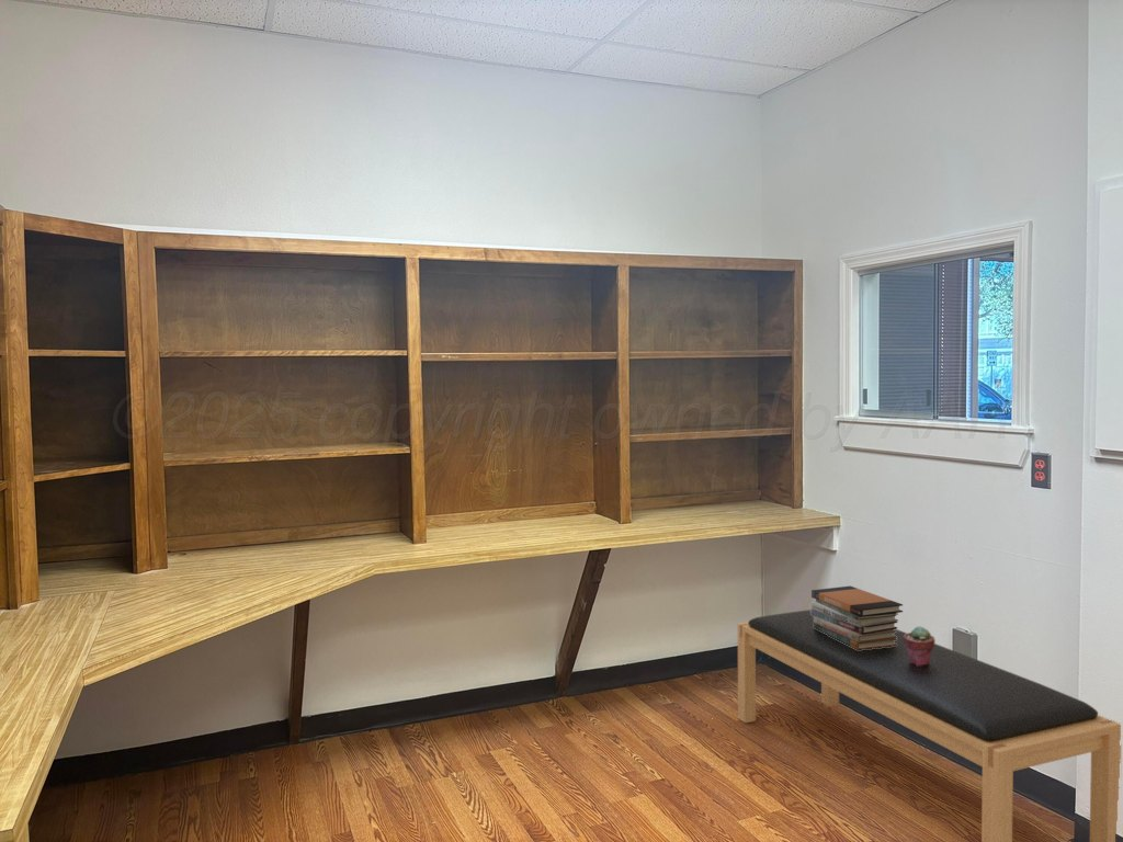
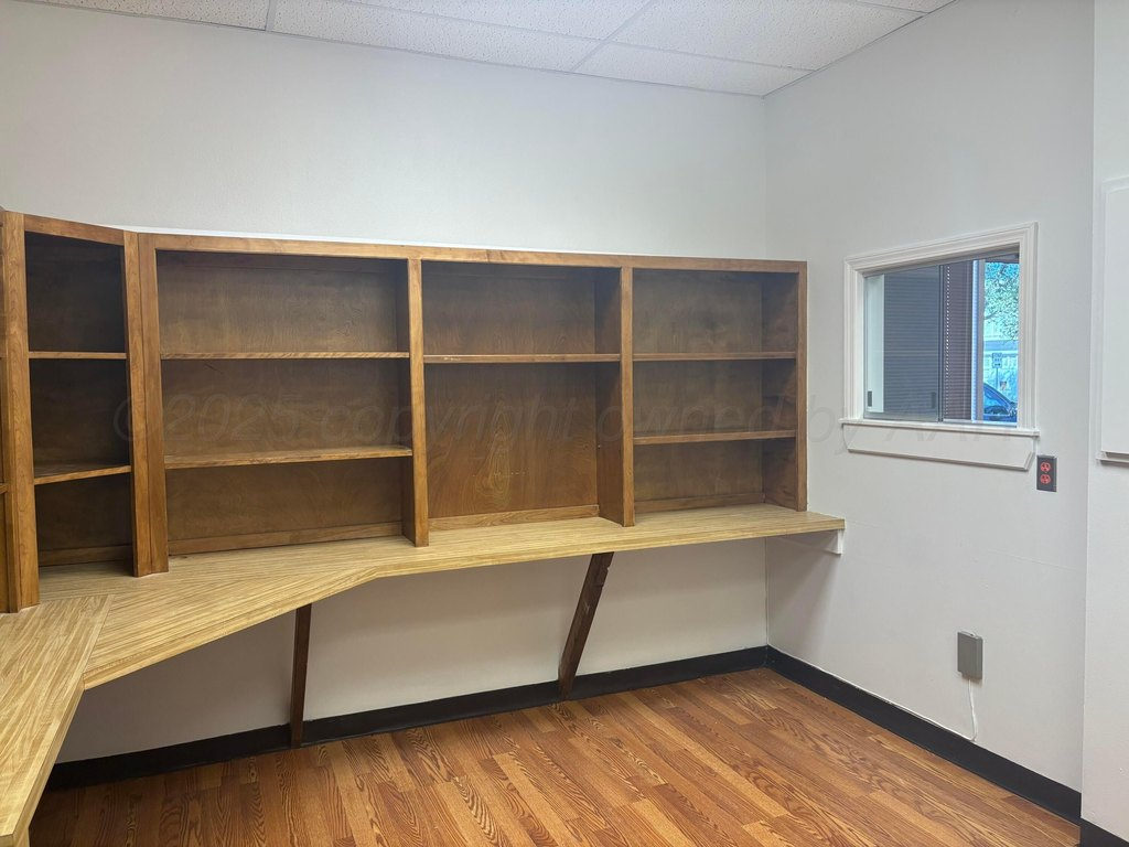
- book stack [809,585,904,650]
- bench [737,608,1122,842]
- potted succulent [904,625,937,667]
